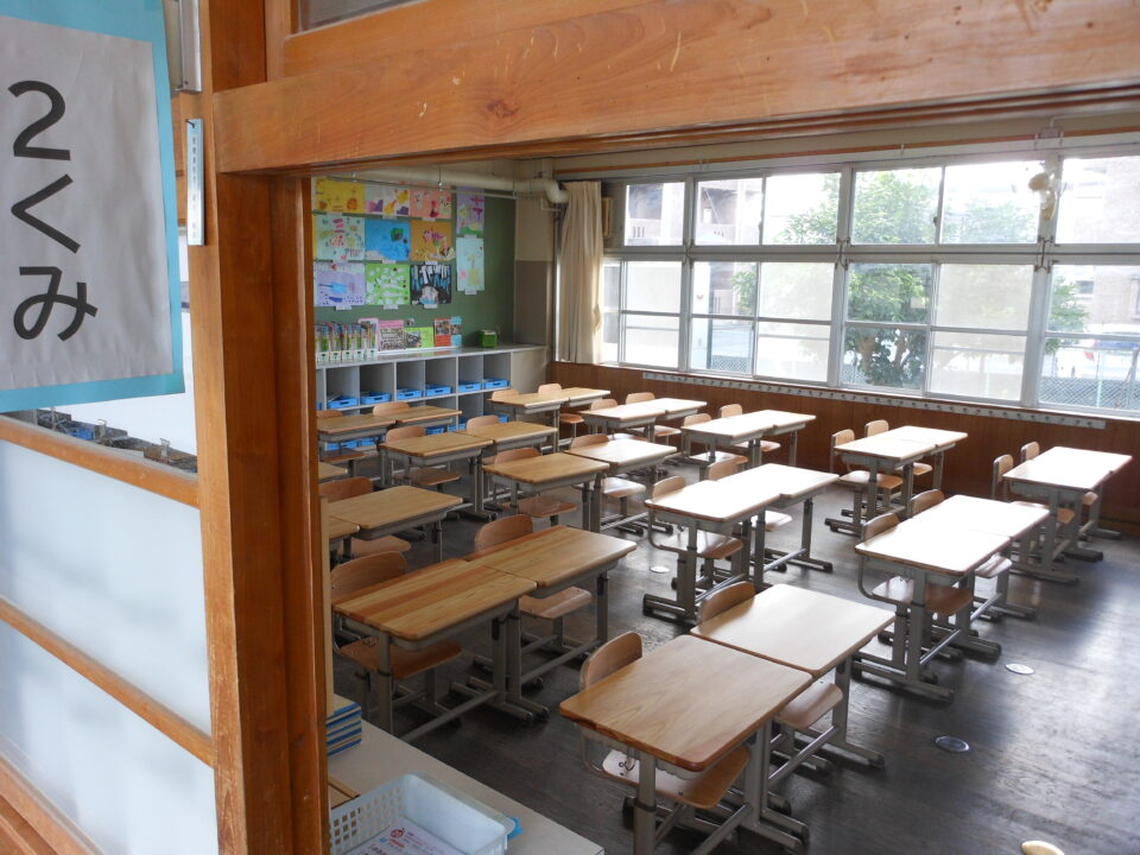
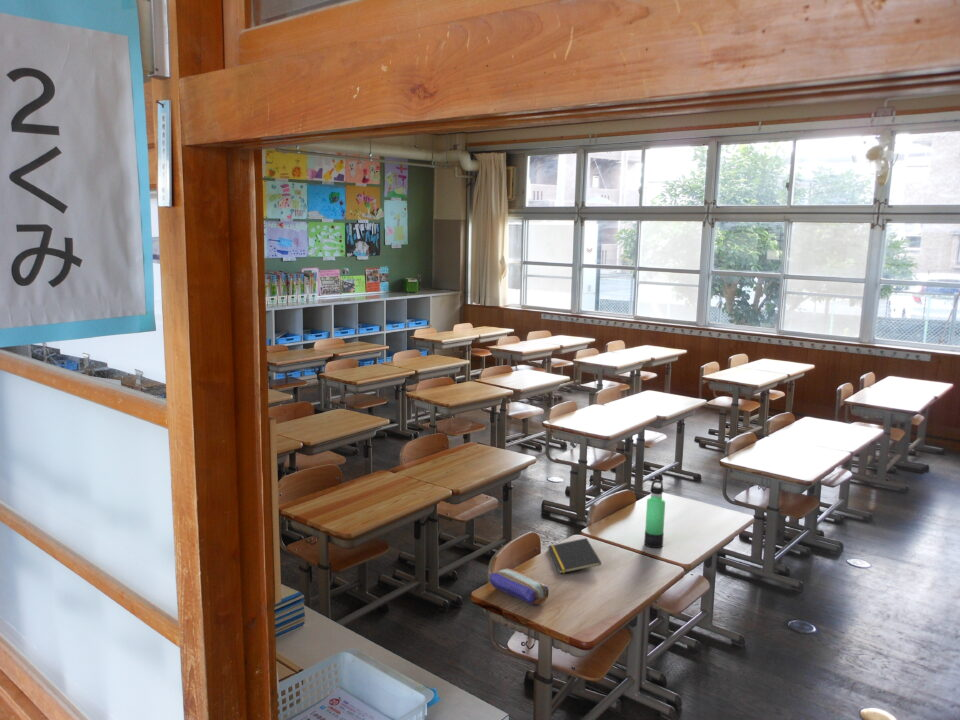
+ pencil case [489,567,550,607]
+ notepad [547,537,602,575]
+ thermos bottle [643,479,666,549]
